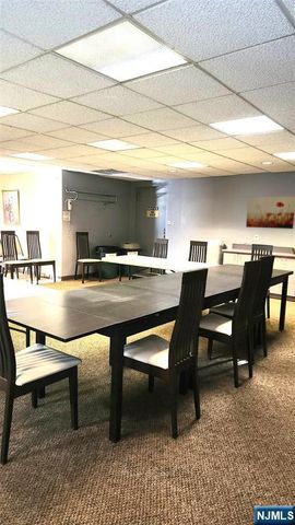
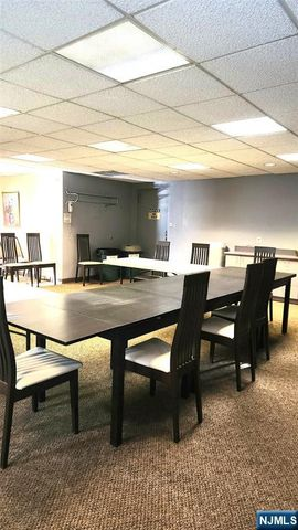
- wall art [245,196,295,230]
